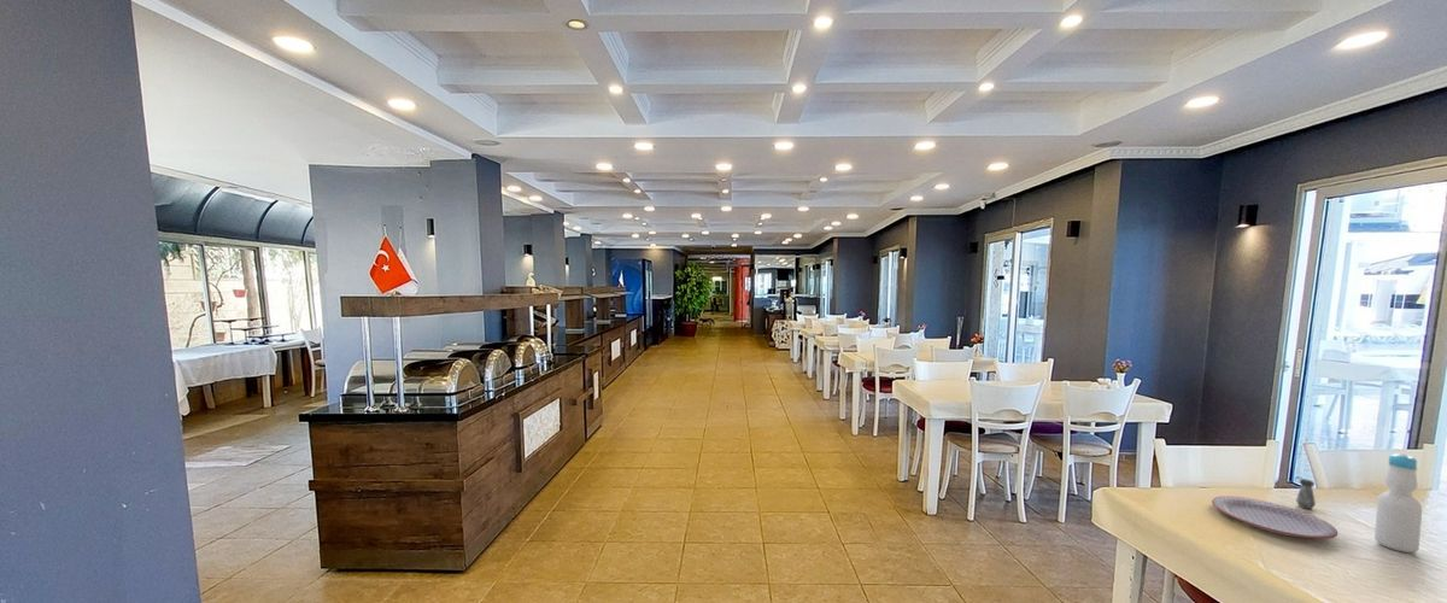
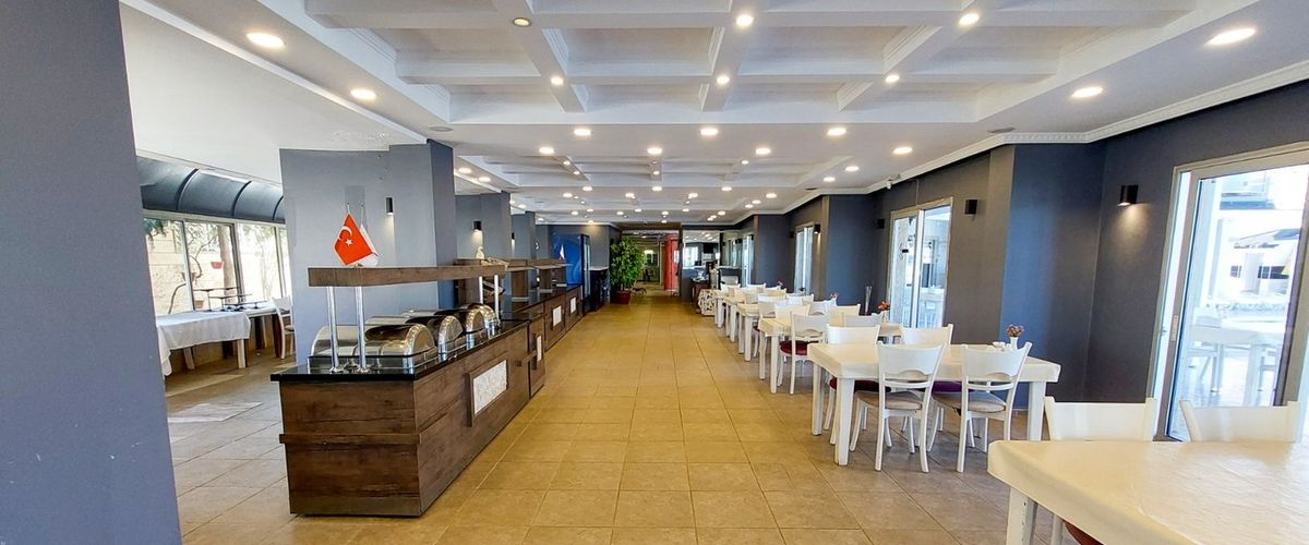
- bottle [1373,452,1423,554]
- plate [1211,494,1338,540]
- salt shaker [1295,478,1317,510]
